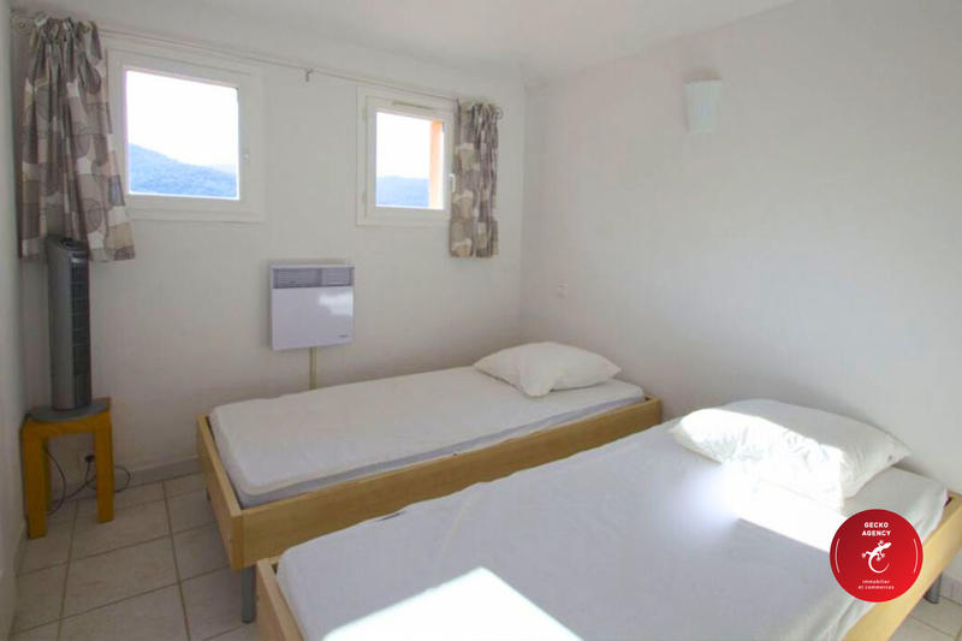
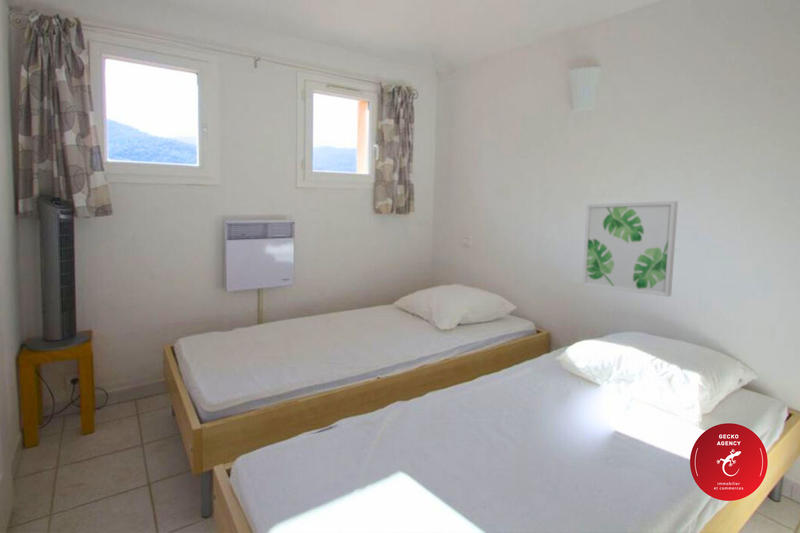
+ wall art [581,200,679,298]
